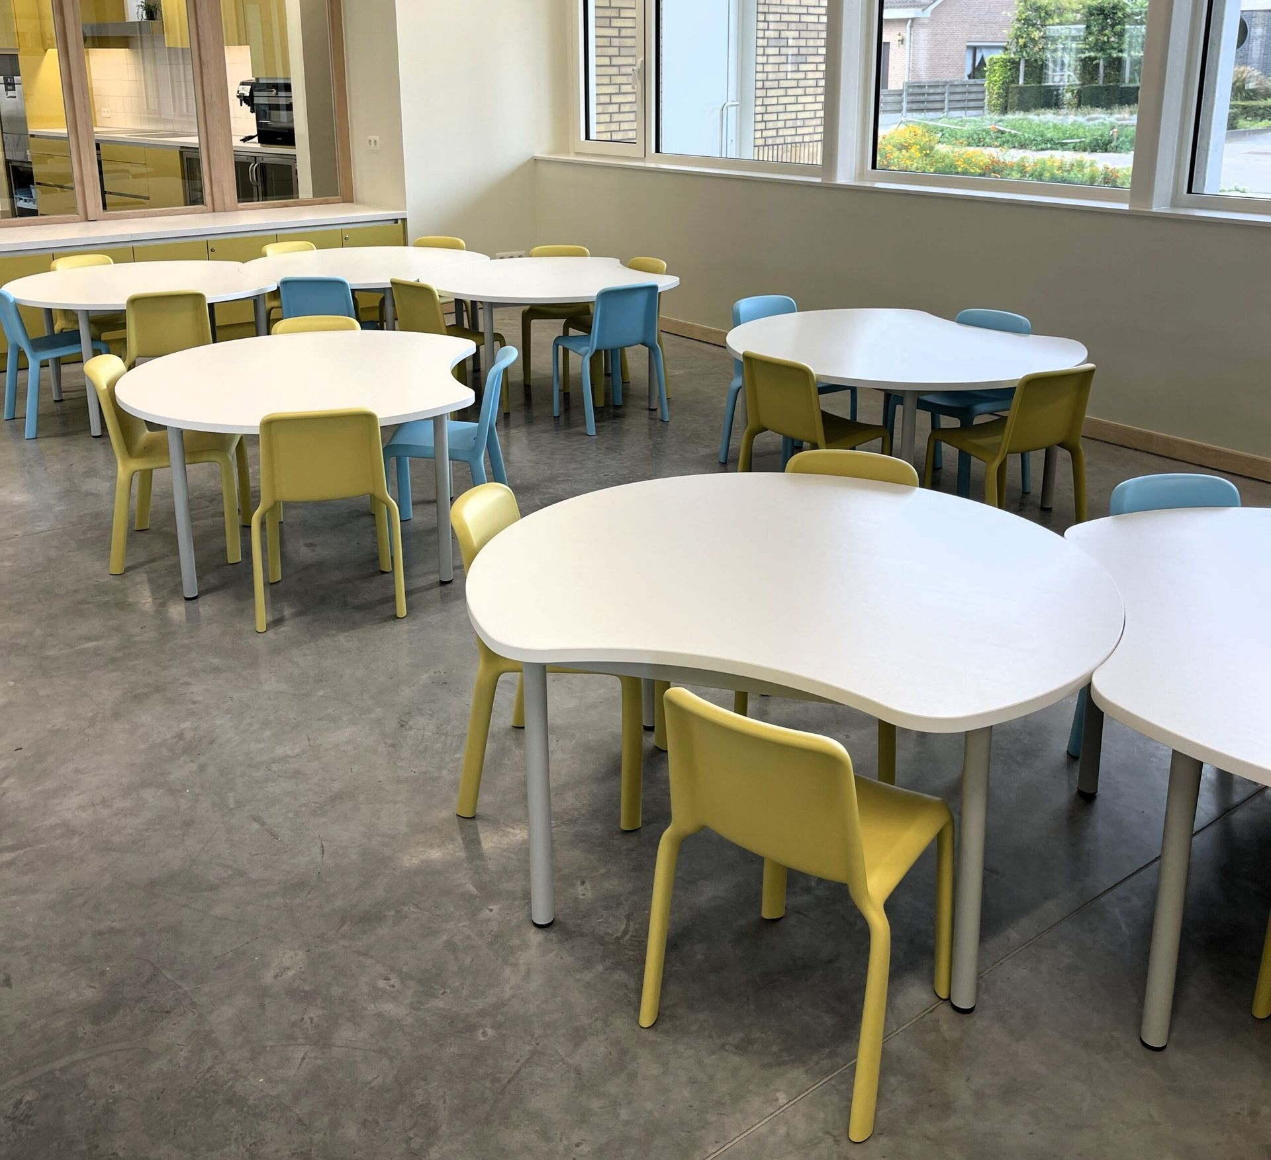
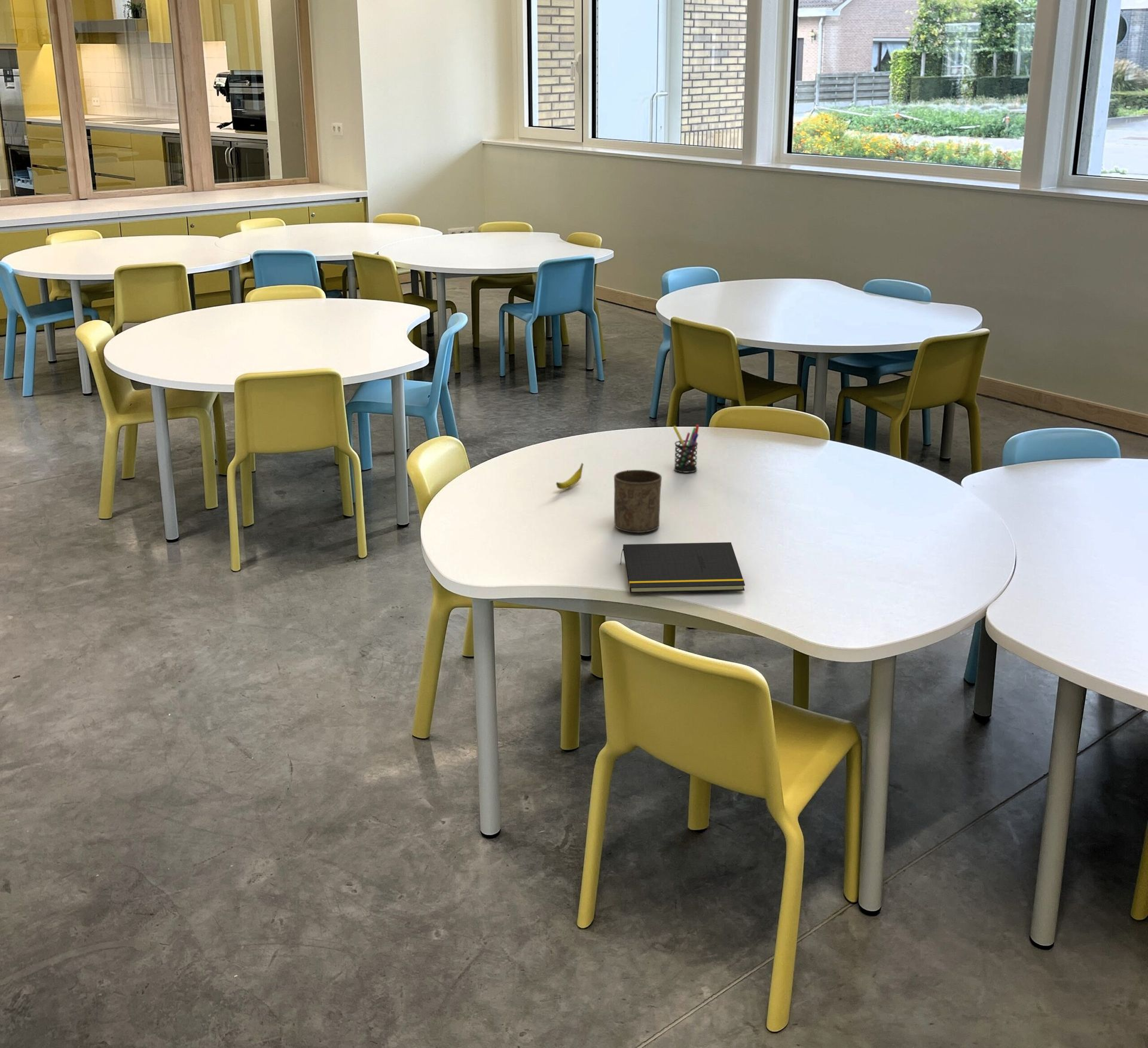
+ cup [613,469,662,533]
+ pen holder [672,424,700,473]
+ notepad [619,542,746,594]
+ banana [555,463,584,490]
